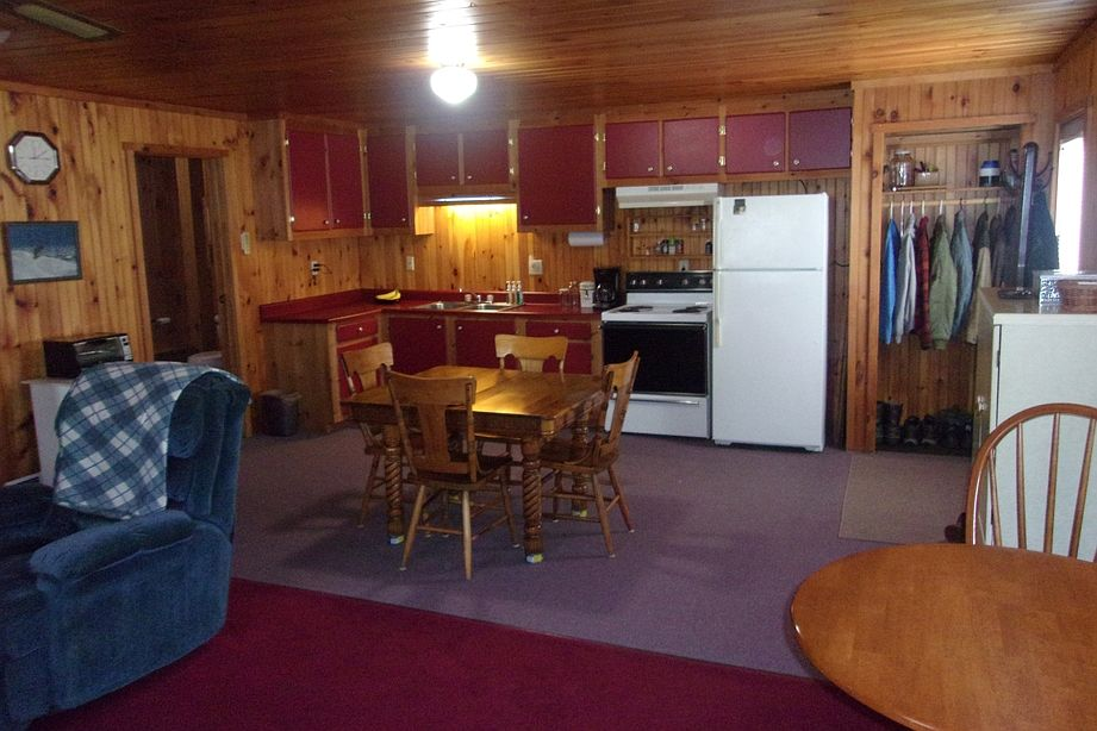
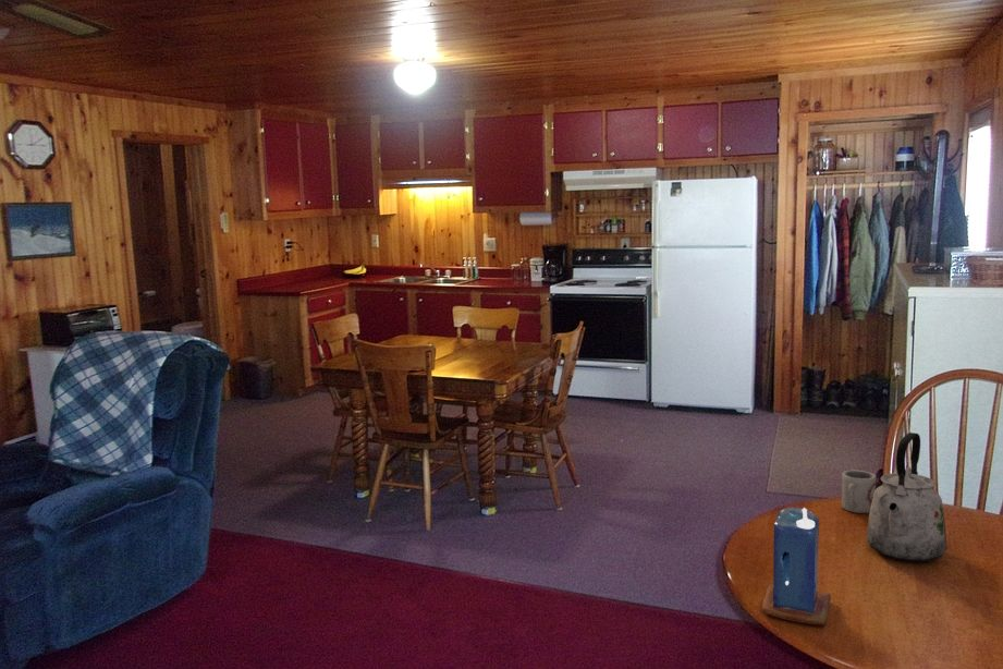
+ kettle [866,431,947,563]
+ cup [841,470,877,514]
+ candle [761,506,832,627]
